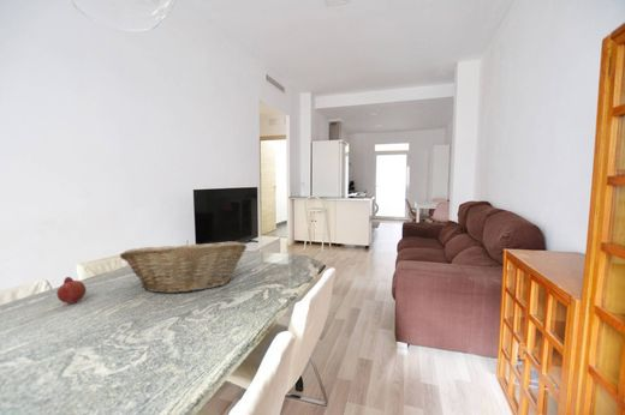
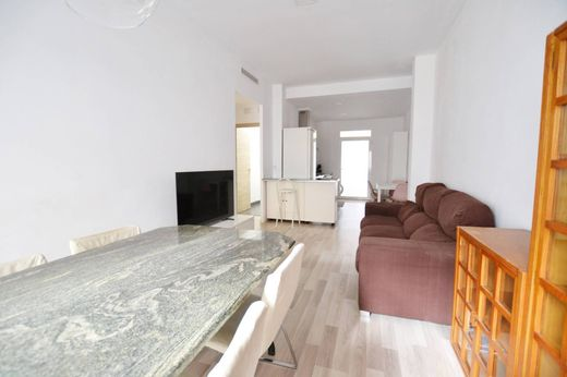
- fruit [56,276,88,305]
- fruit basket [119,239,248,294]
